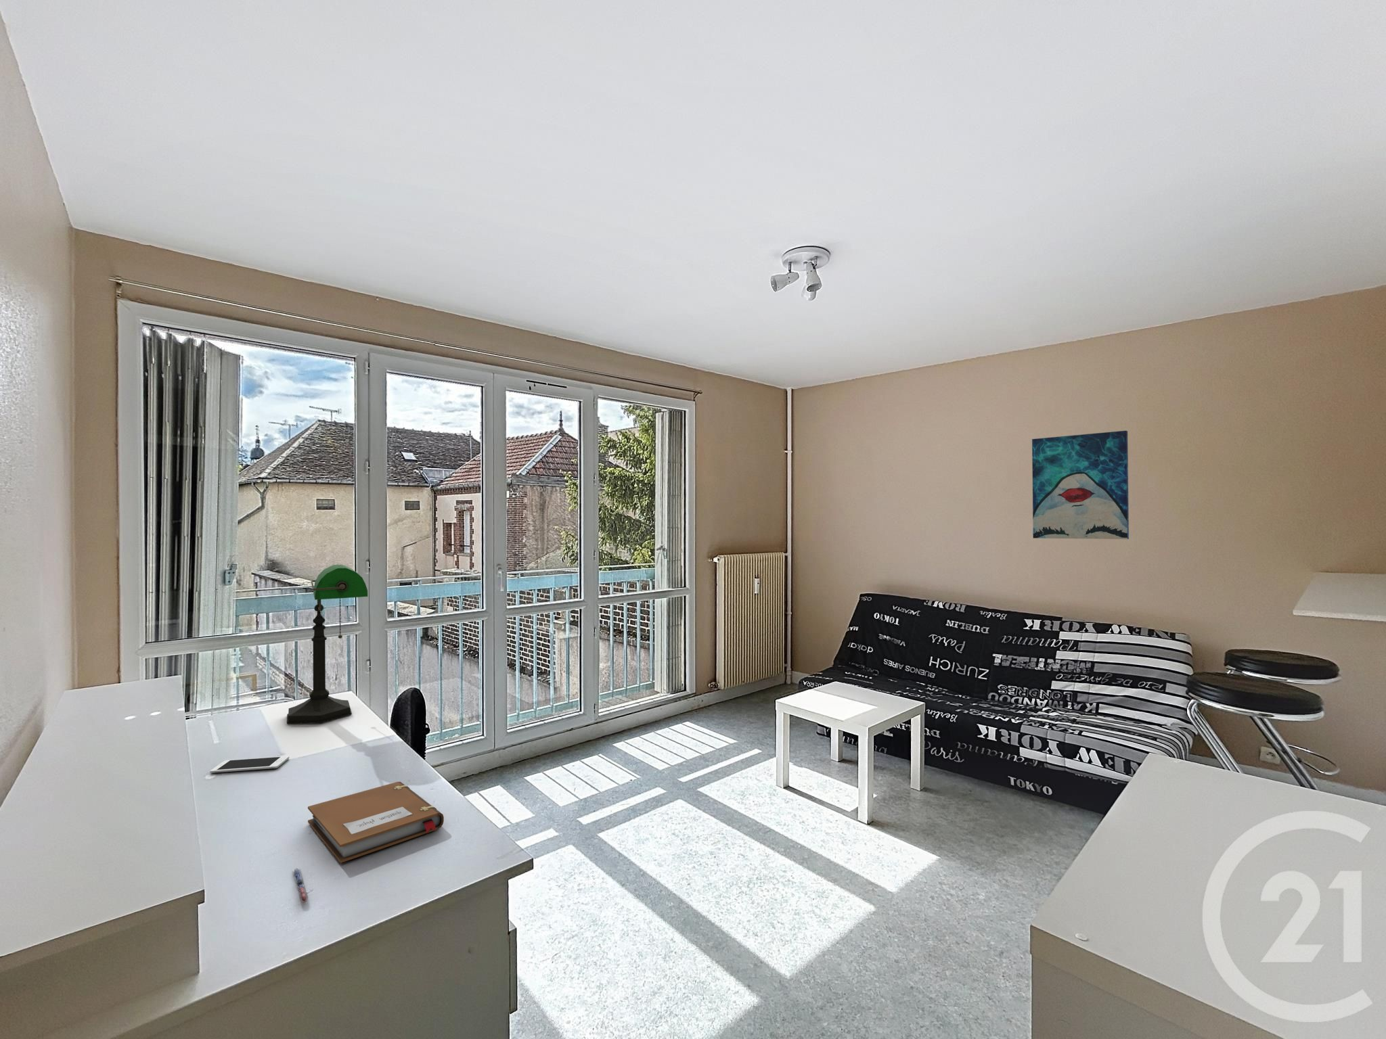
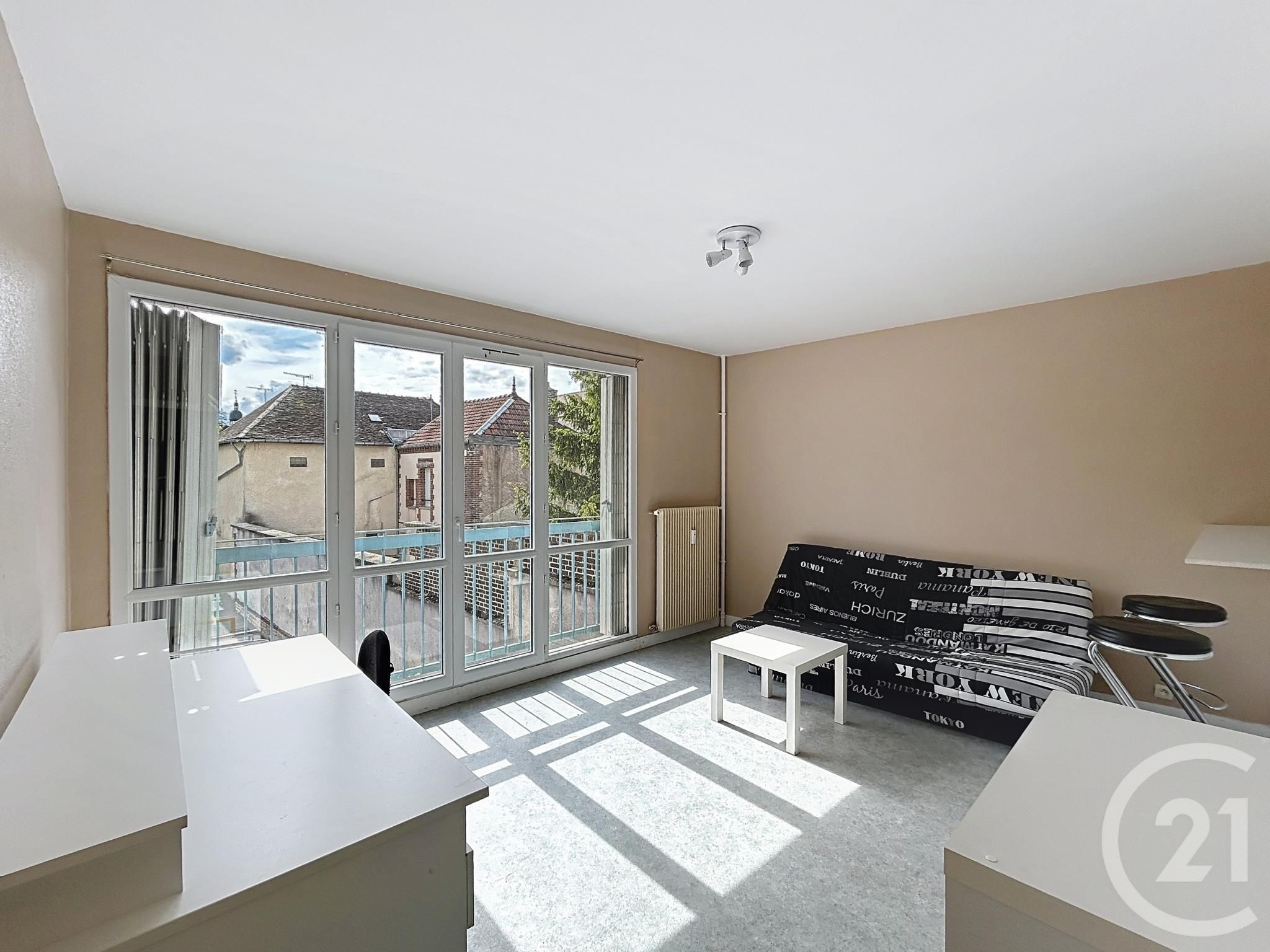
- pen [291,868,309,903]
- desk lamp [286,563,368,725]
- cell phone [210,755,289,774]
- wall art [1031,430,1130,540]
- notebook [308,781,444,863]
